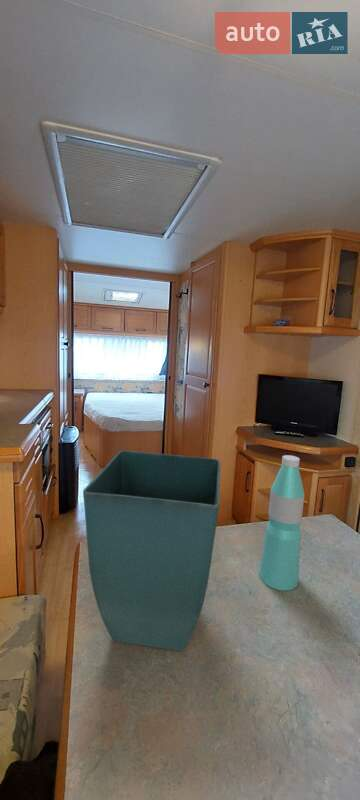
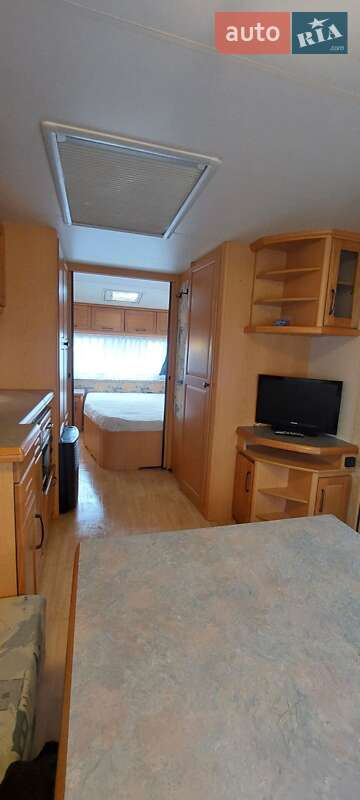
- water bottle [259,454,306,592]
- flower pot [82,450,221,652]
